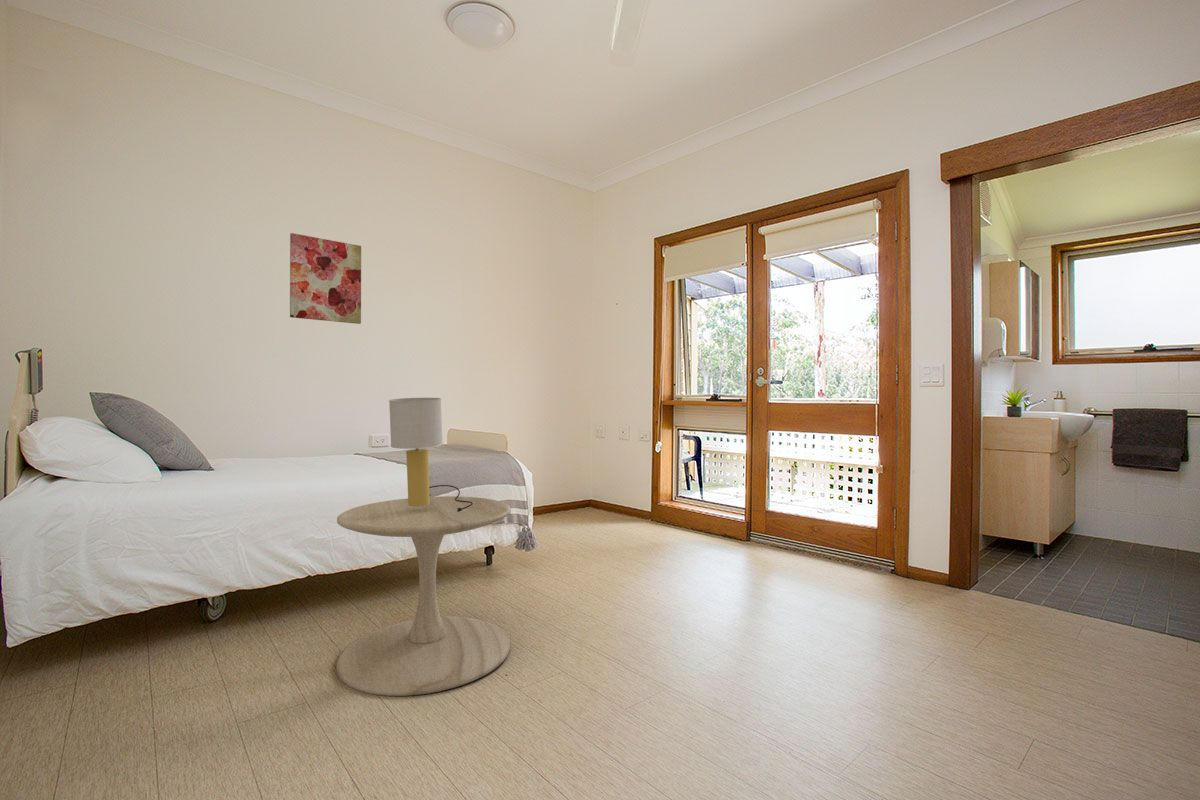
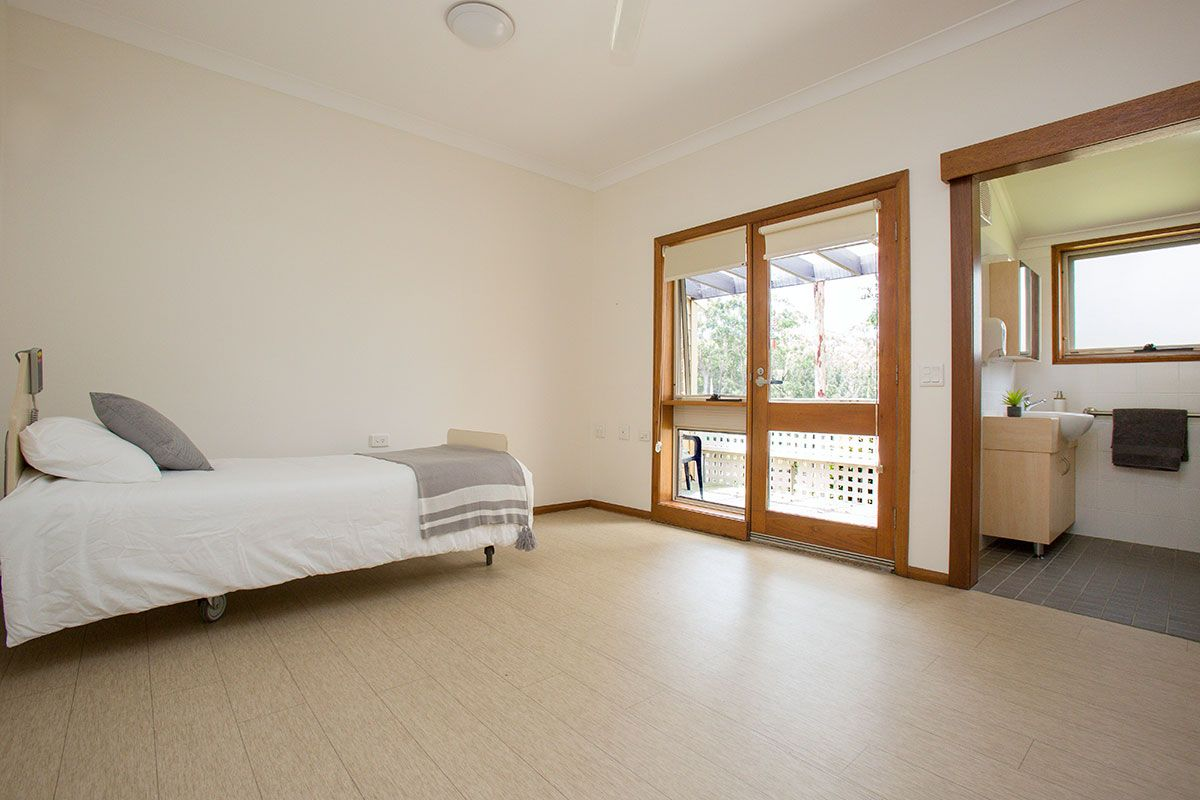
- wall art [289,232,362,325]
- table lamp [388,397,473,512]
- side table [335,495,512,697]
